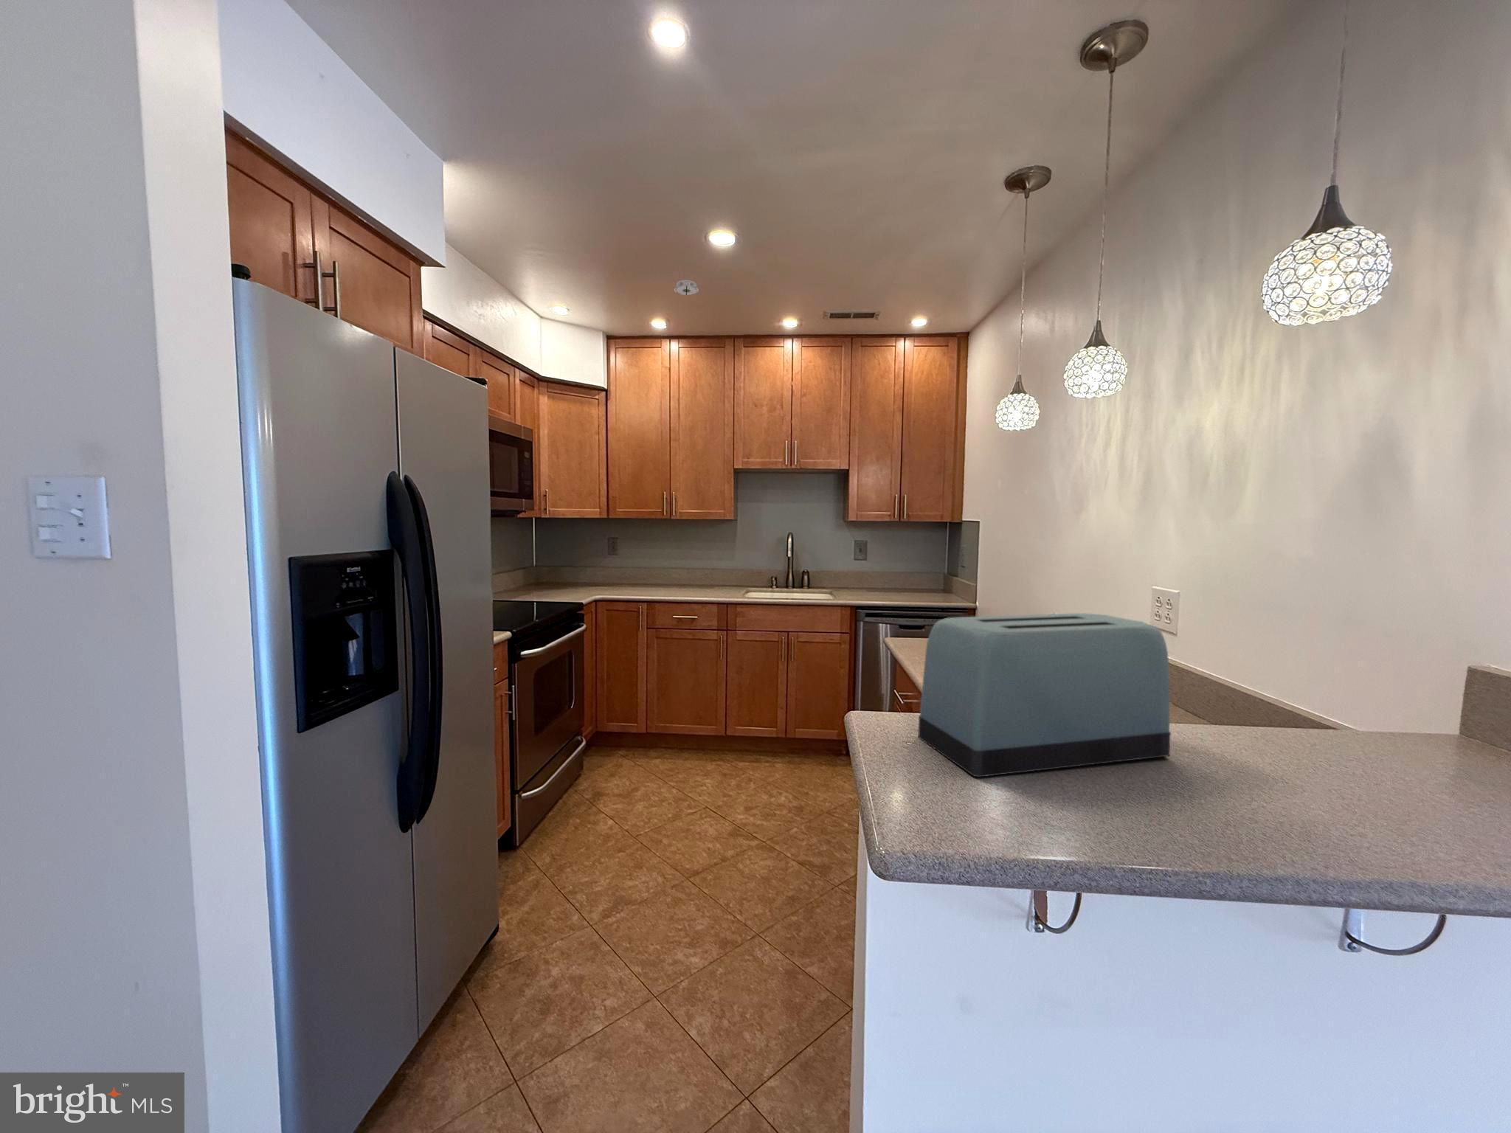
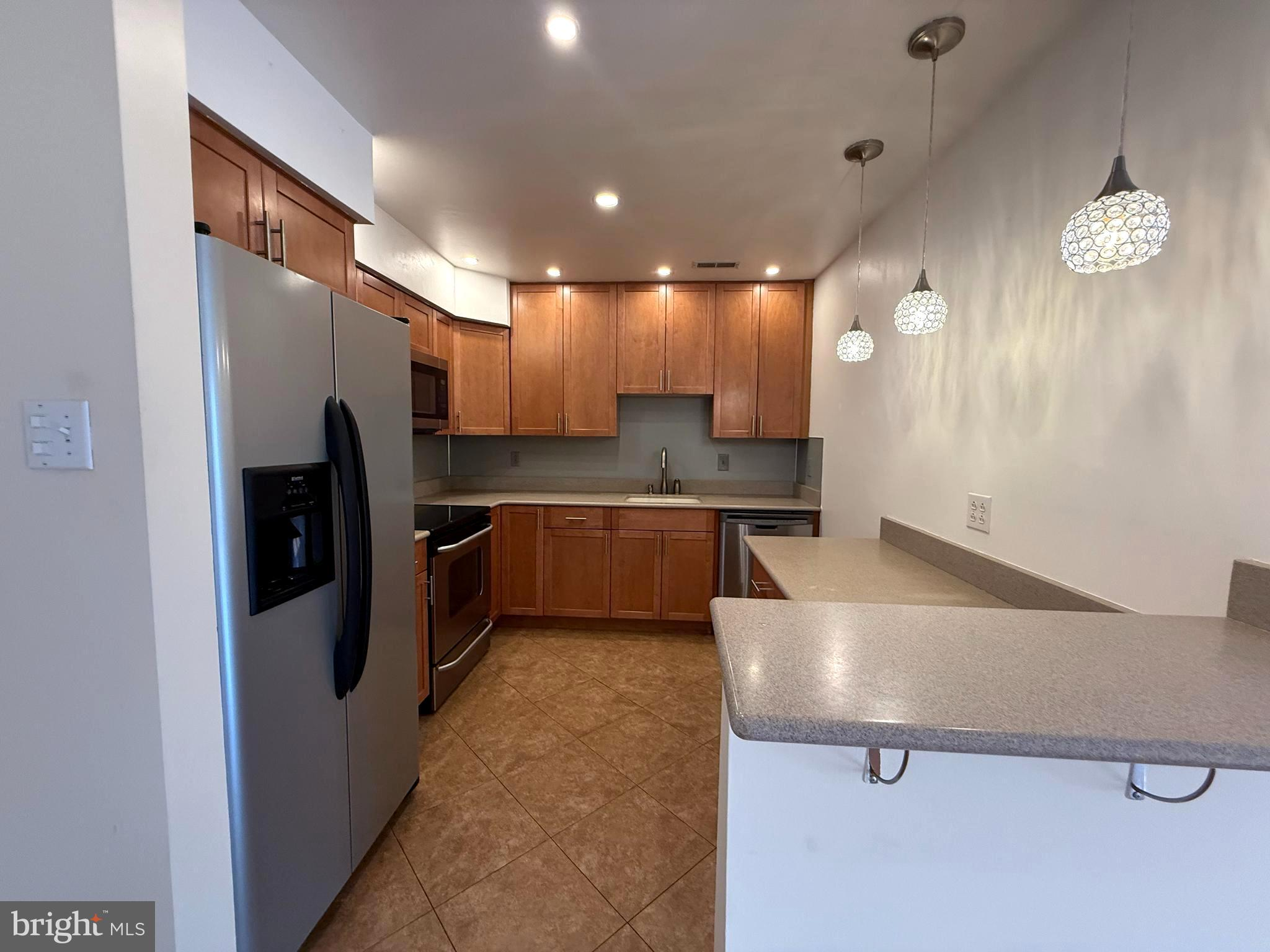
- toaster [917,612,1172,778]
- smoke detector [673,280,700,296]
